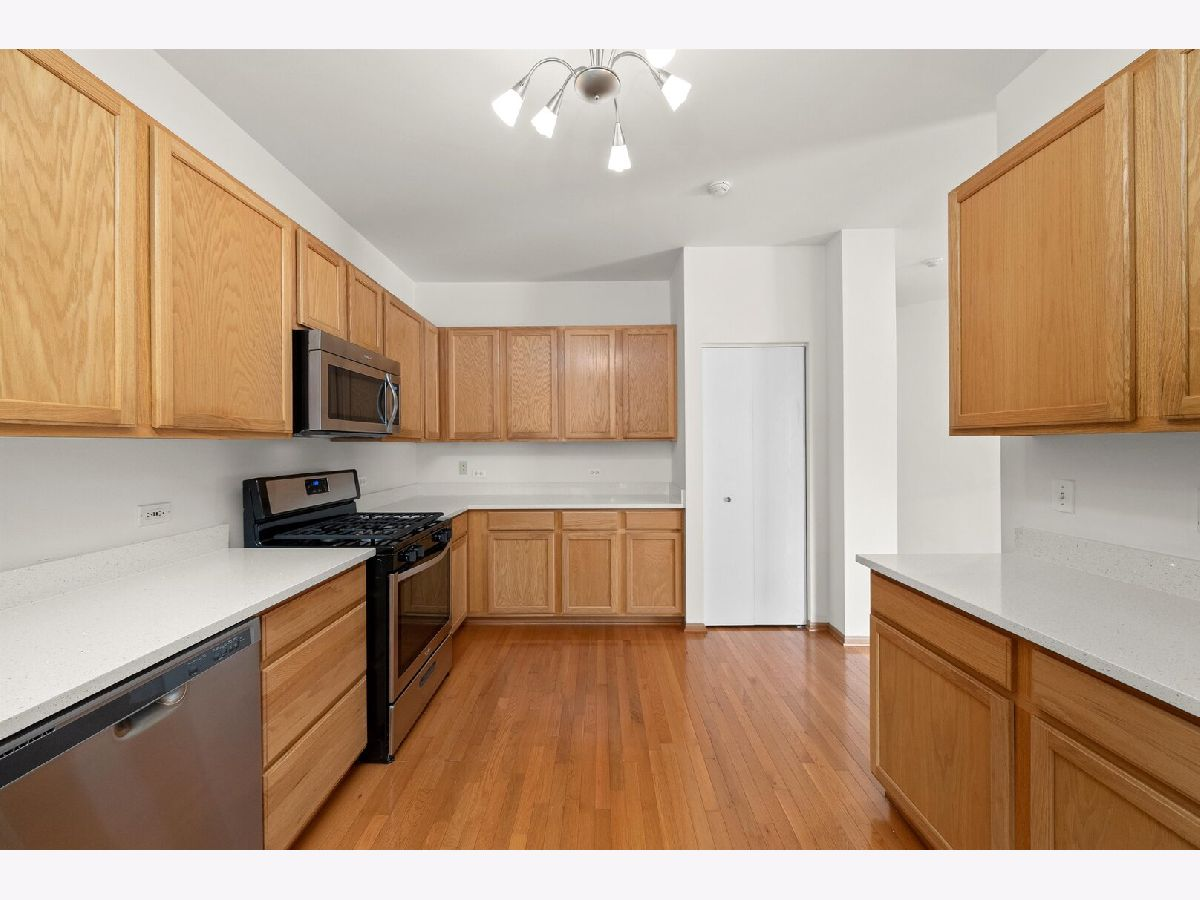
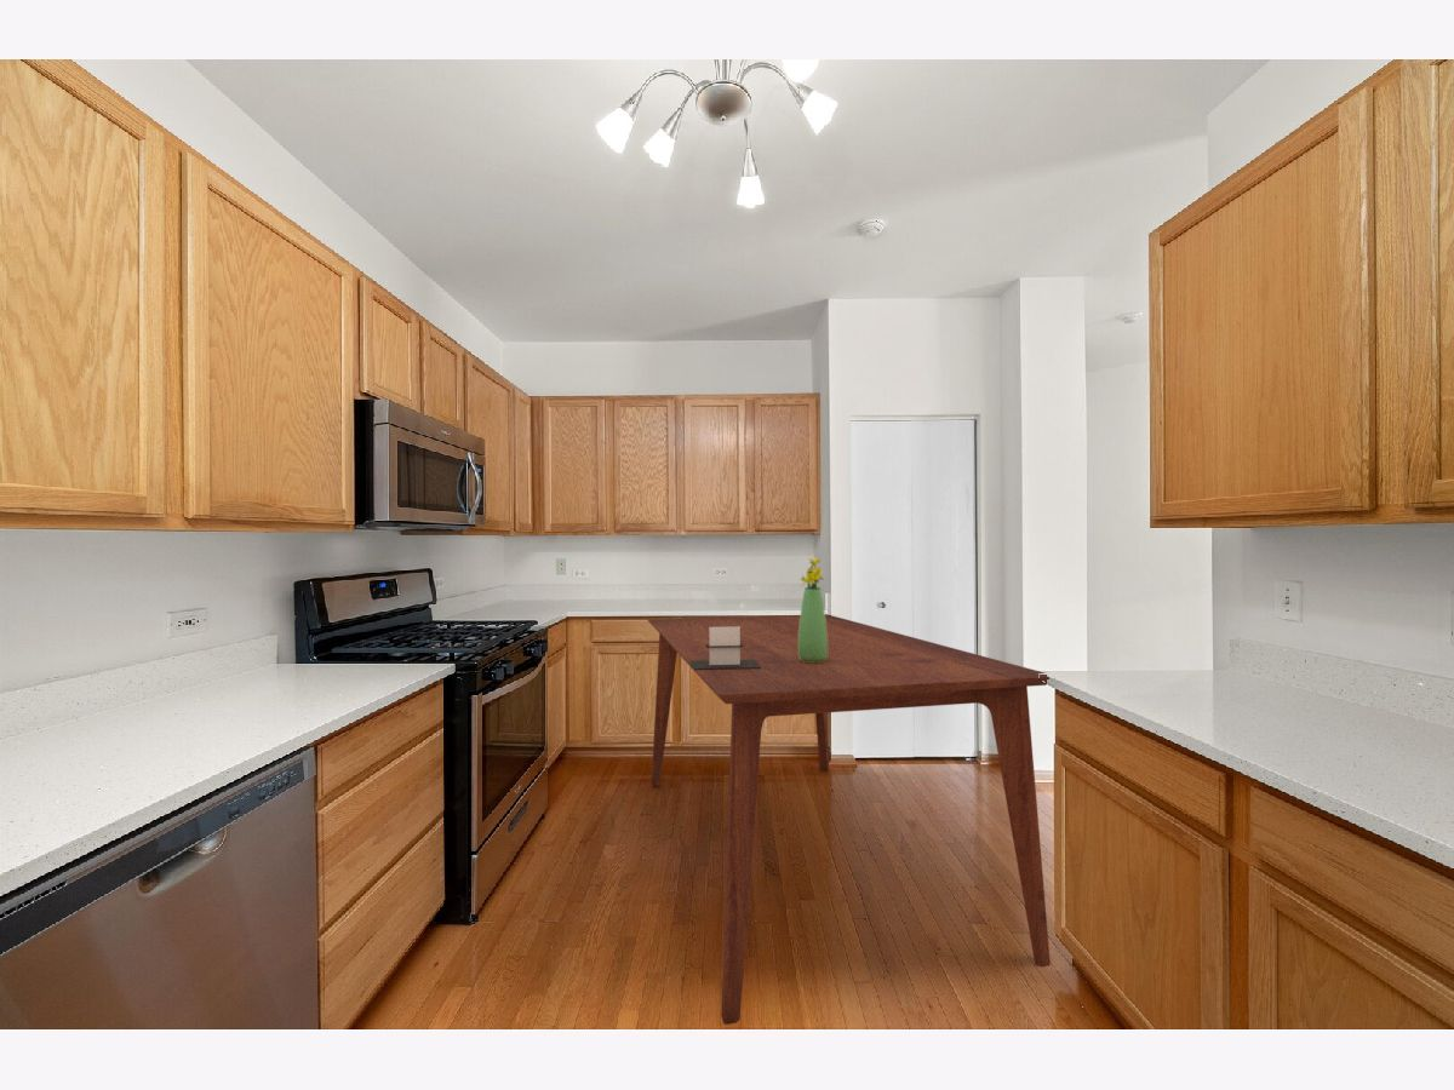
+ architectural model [689,626,761,670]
+ dining table [647,613,1052,1026]
+ bouquet [798,556,828,662]
